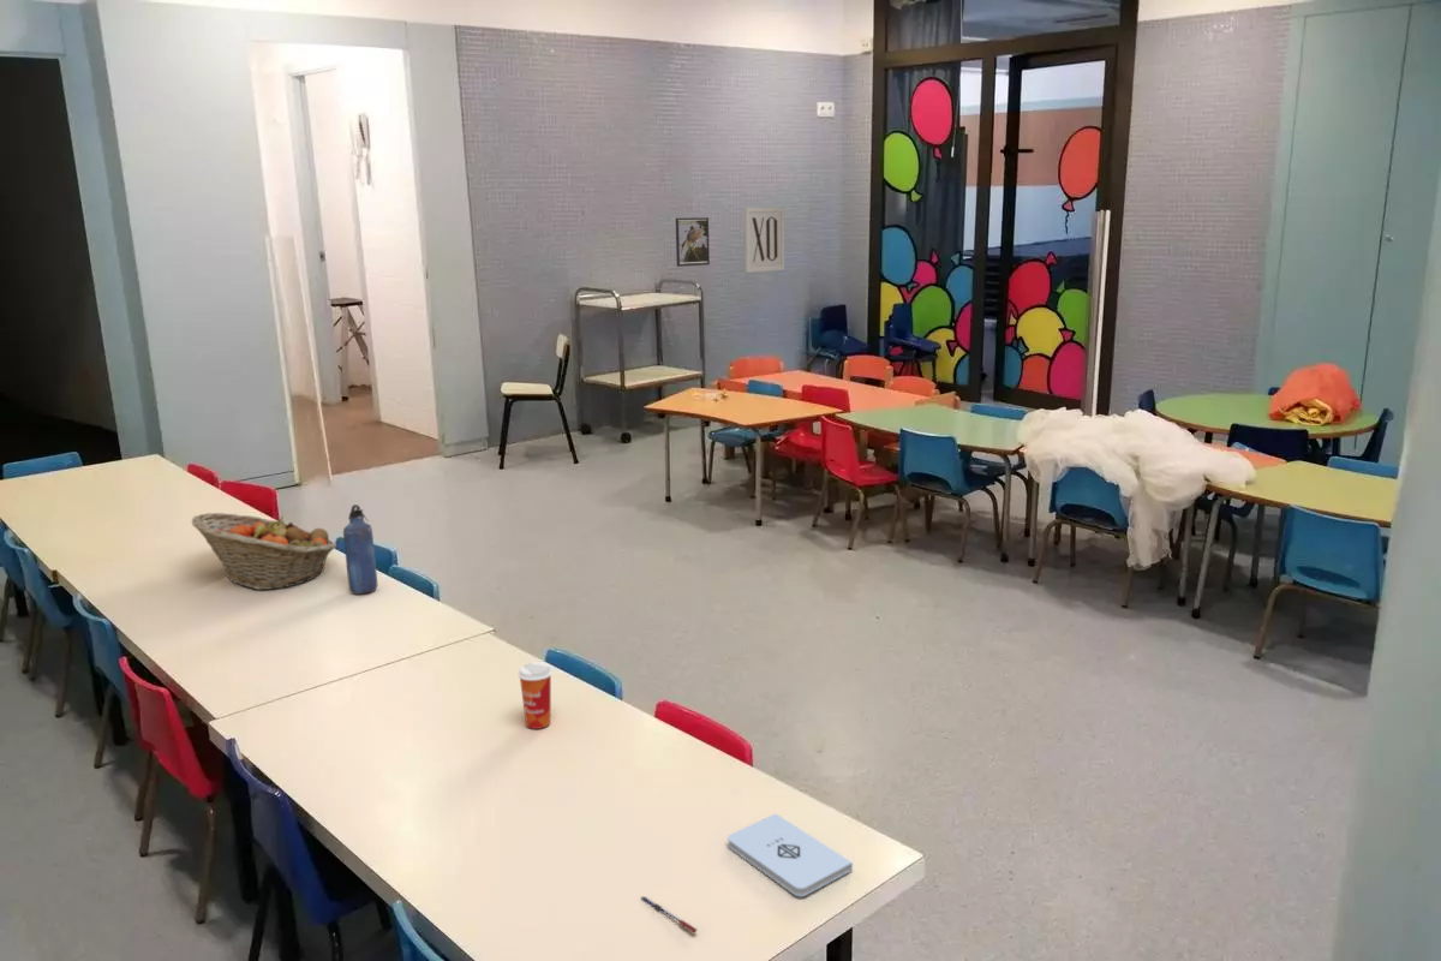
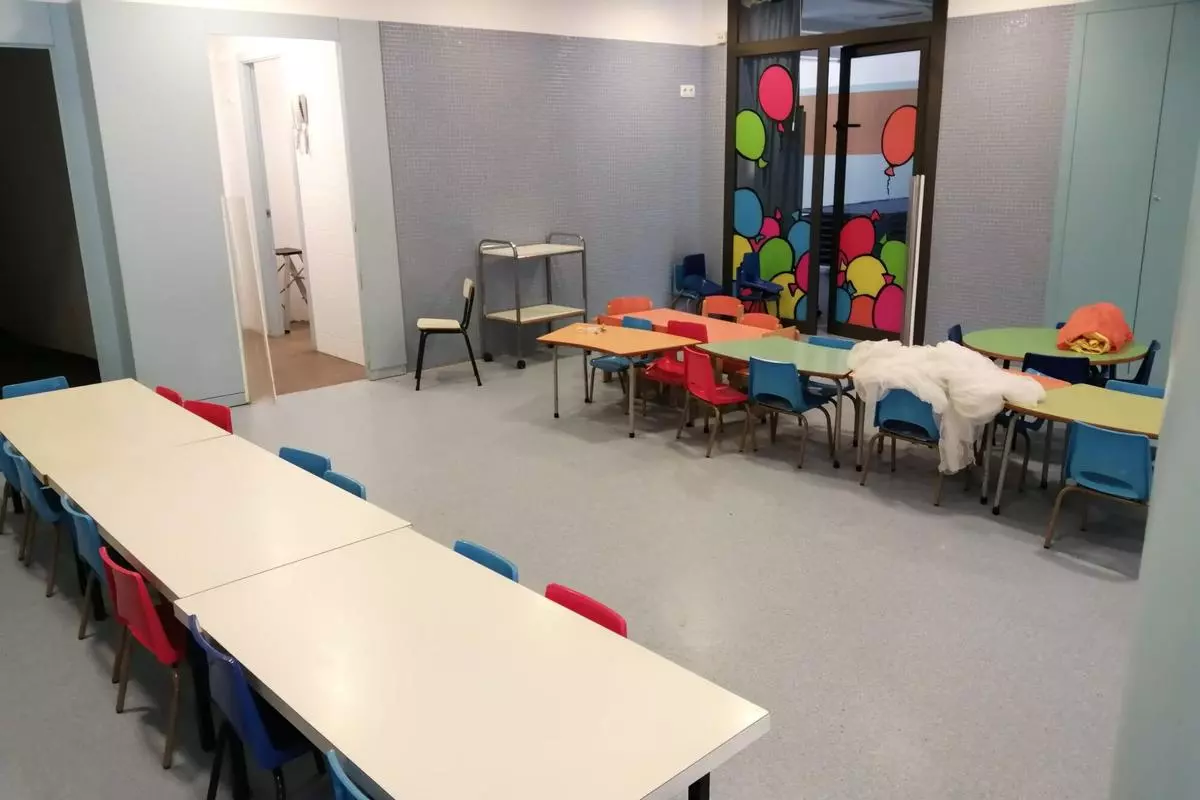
- wall art [743,207,785,274]
- fruit basket [191,512,337,591]
- water bottle [342,503,378,596]
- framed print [675,216,711,268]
- paper cup [518,661,554,730]
- pen [640,895,698,933]
- notepad [727,812,854,897]
